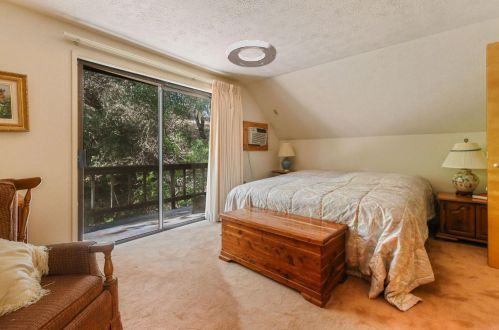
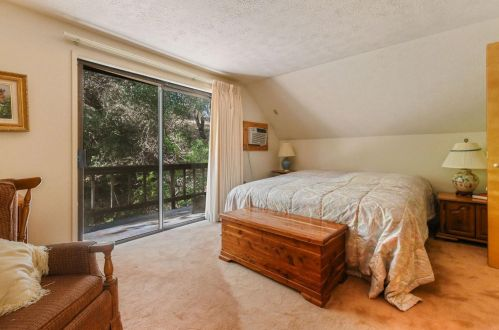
- ceiling light [226,39,277,68]
